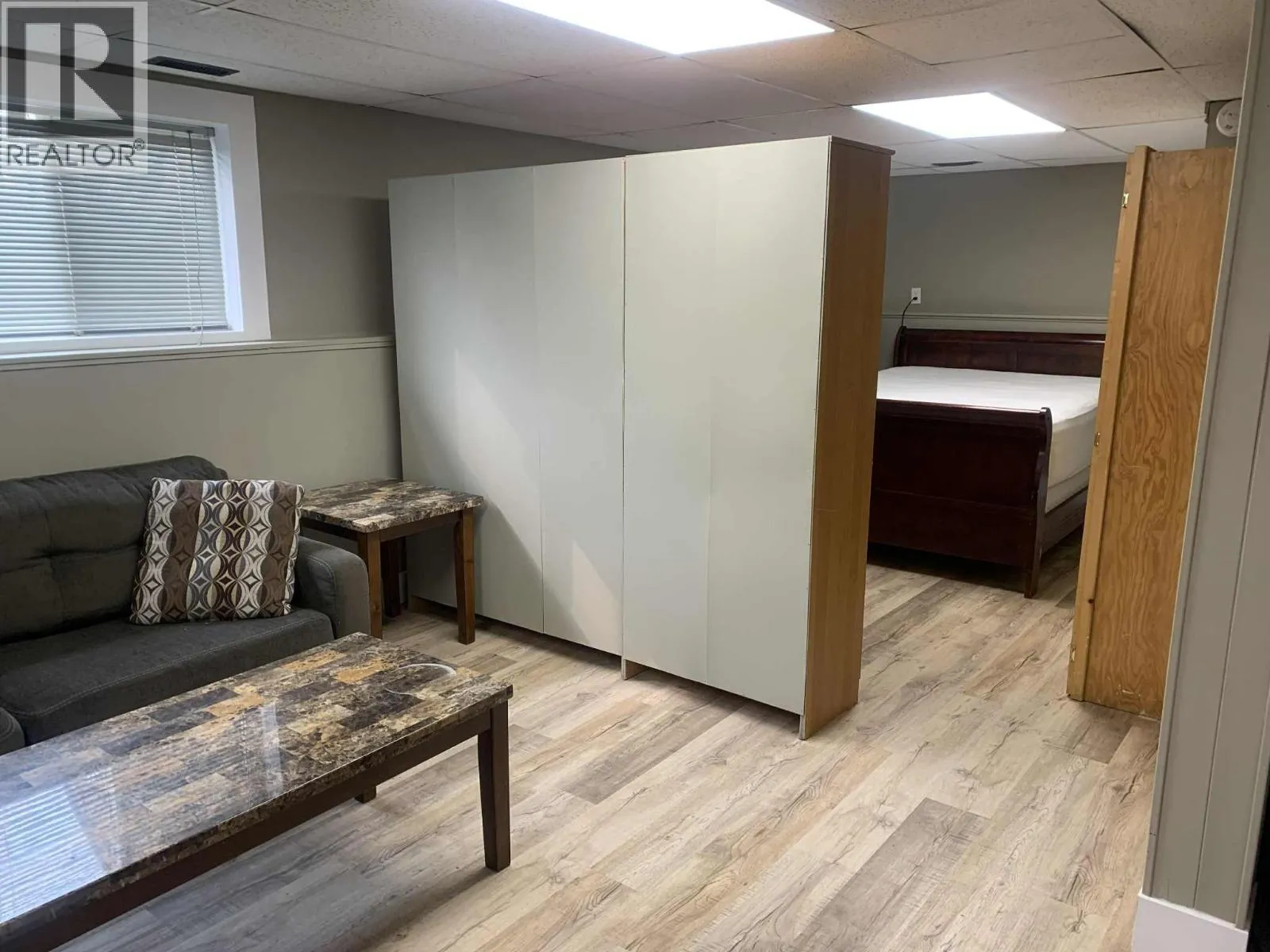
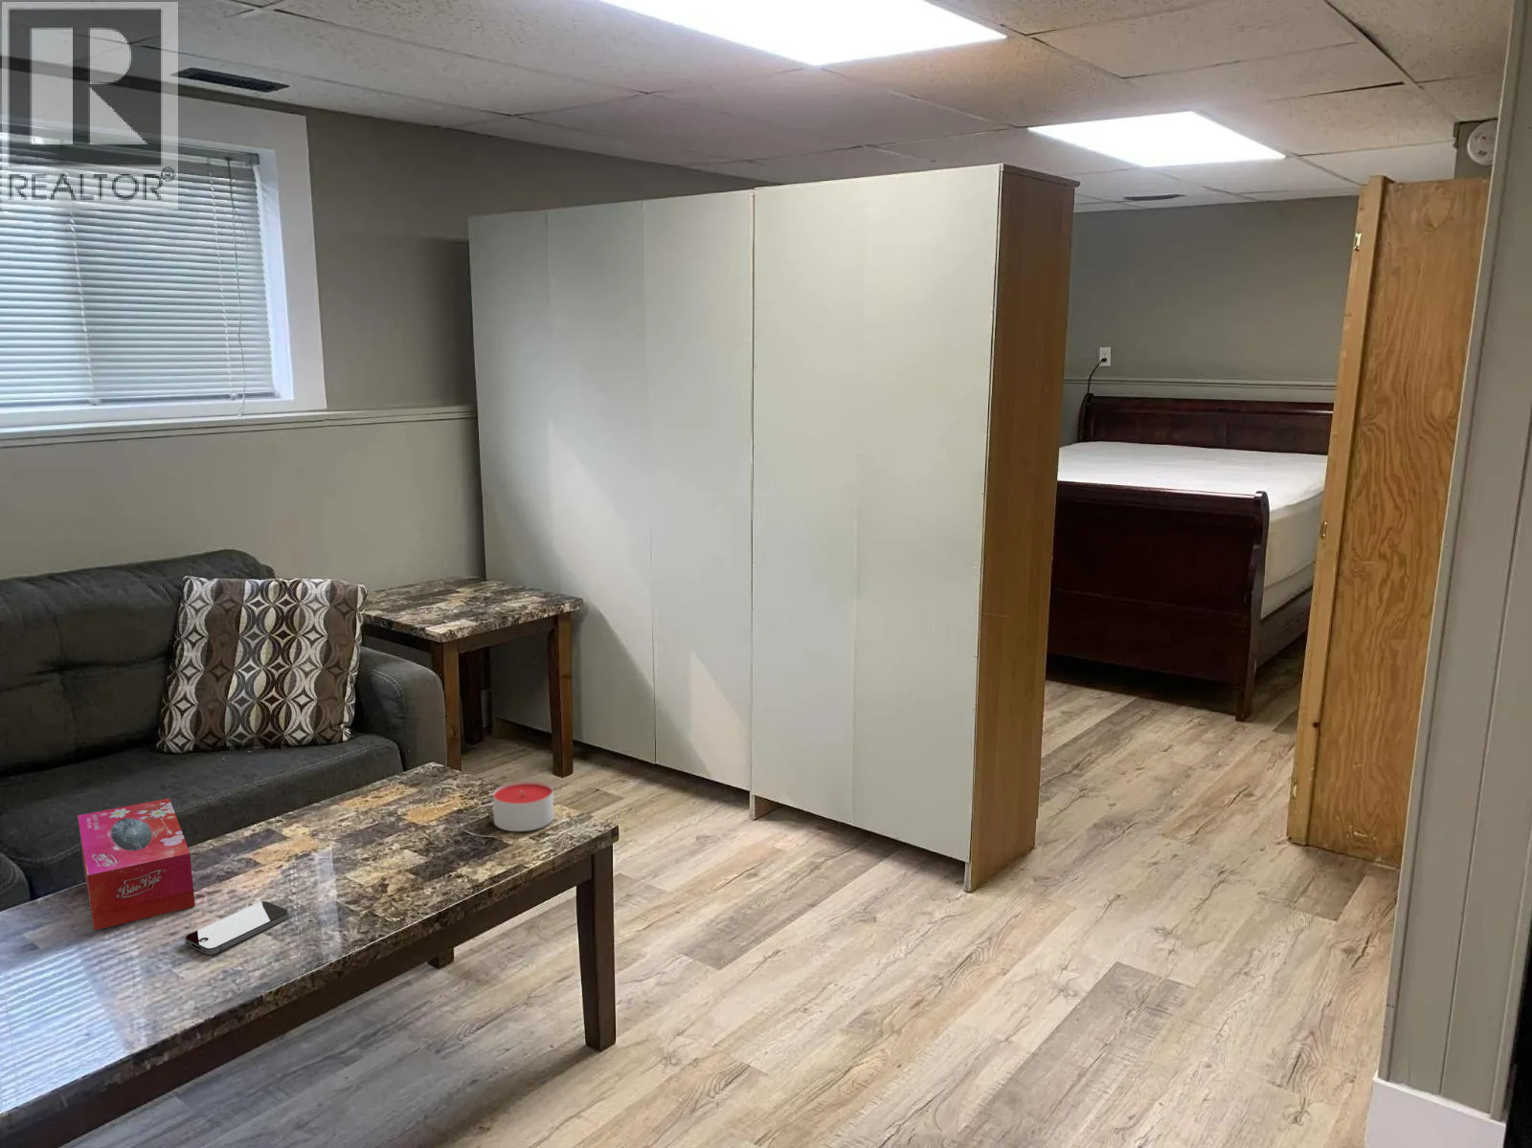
+ tissue box [77,797,197,931]
+ candle [492,780,555,832]
+ smartphone [183,901,291,956]
